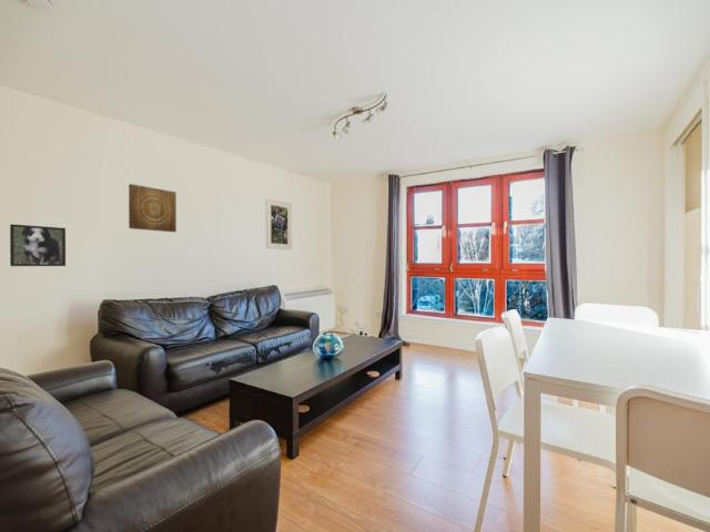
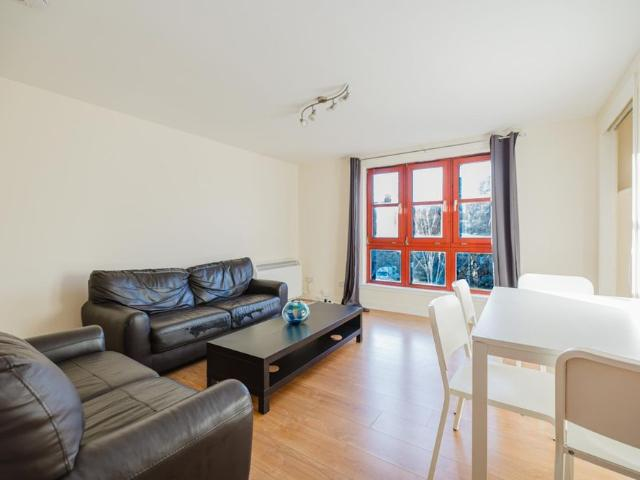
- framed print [9,223,67,267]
- wall art [128,183,178,233]
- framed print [265,197,293,250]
